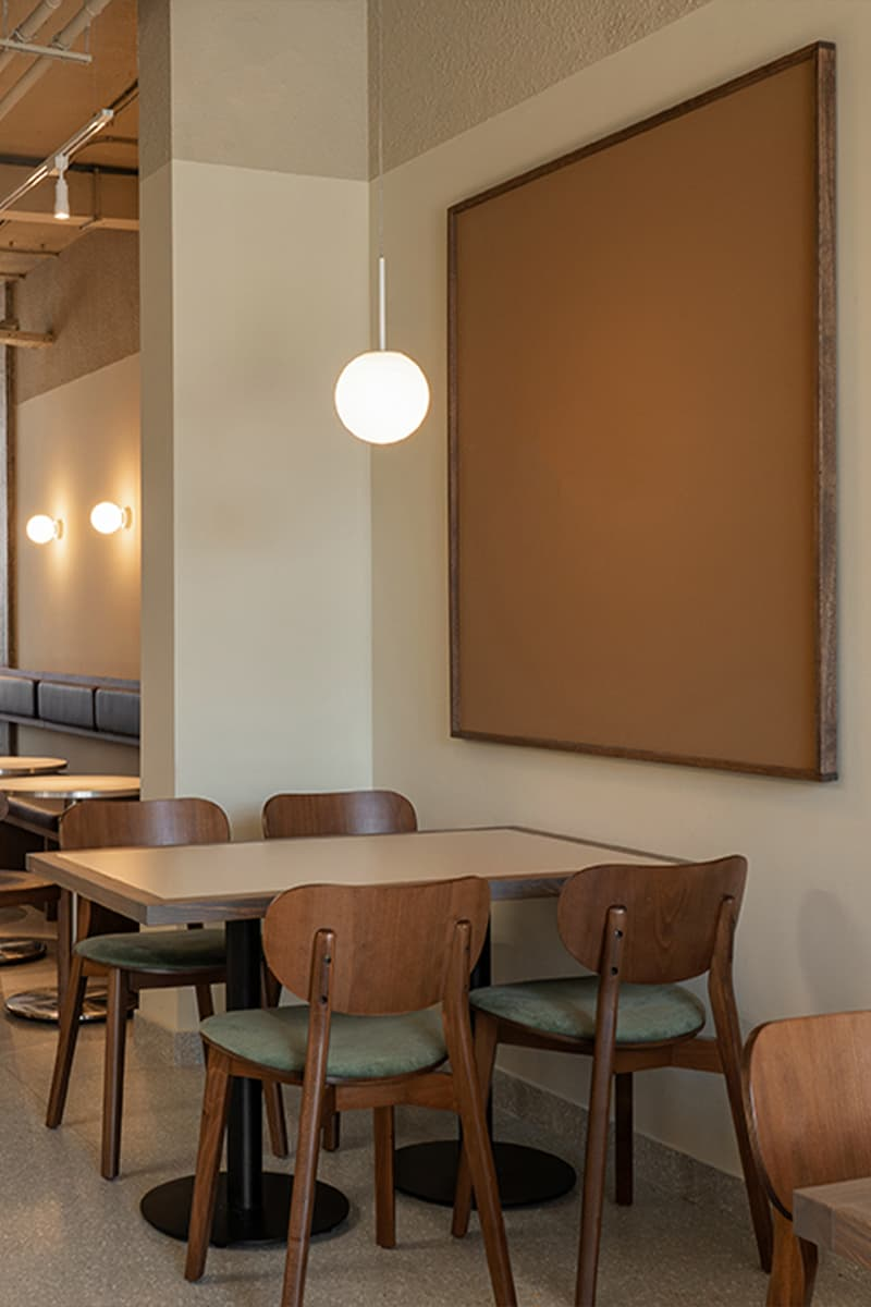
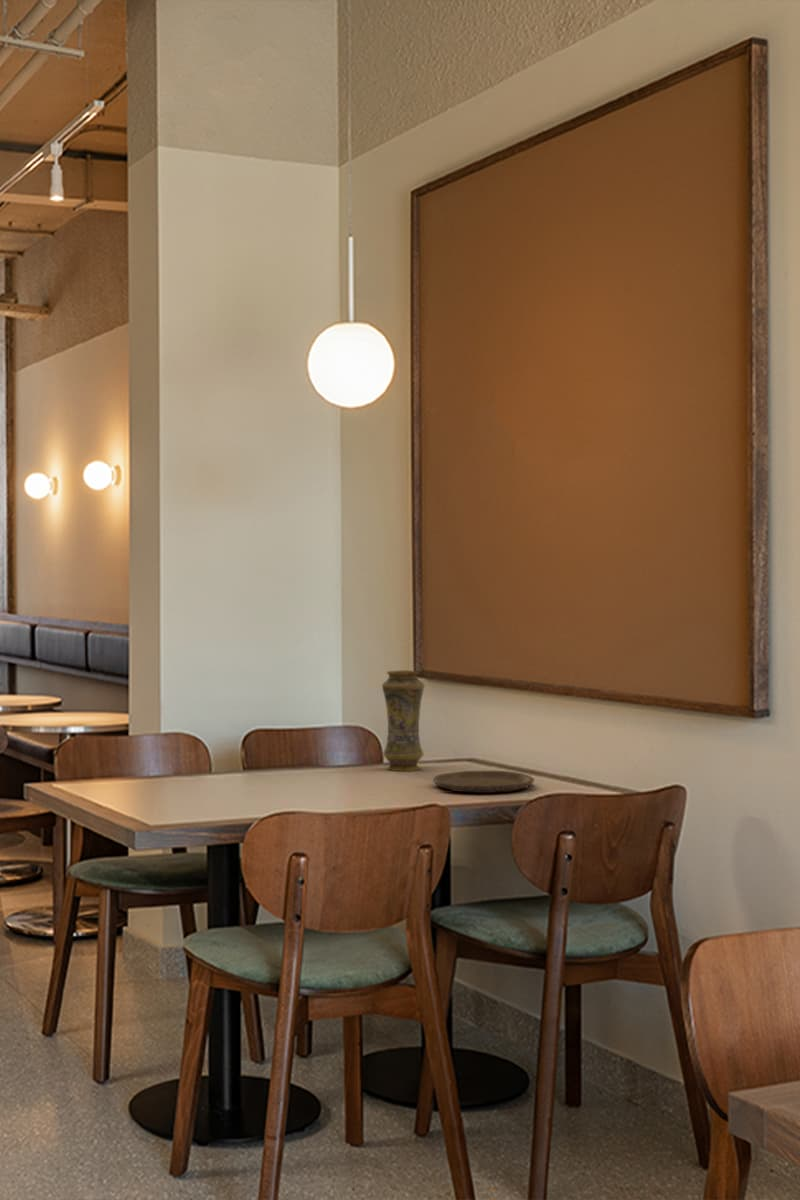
+ plate [432,770,535,794]
+ vase [381,669,425,772]
